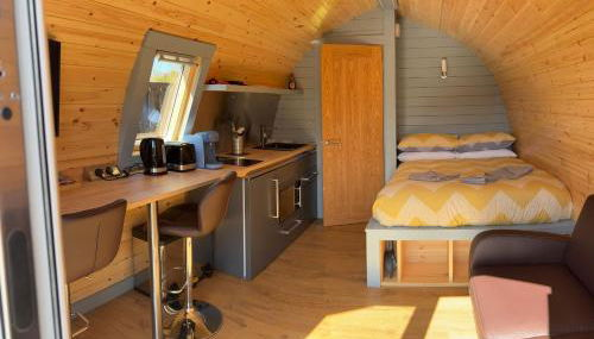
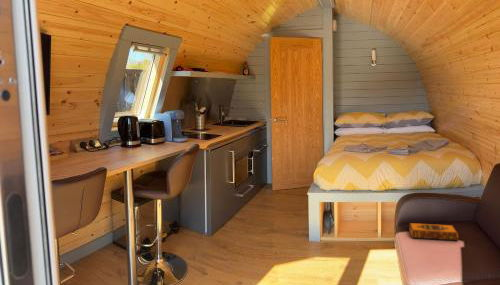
+ hardback book [408,222,459,242]
